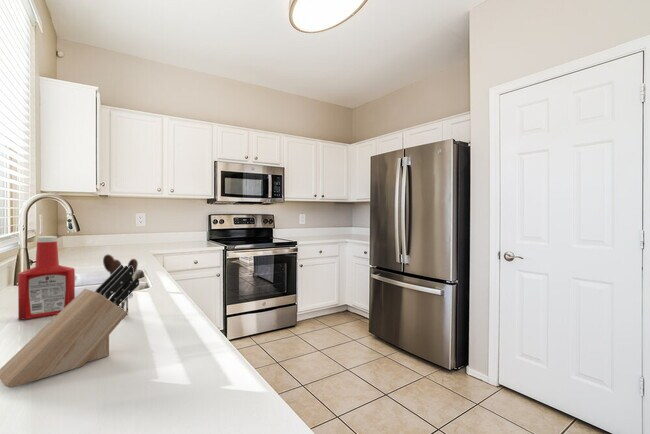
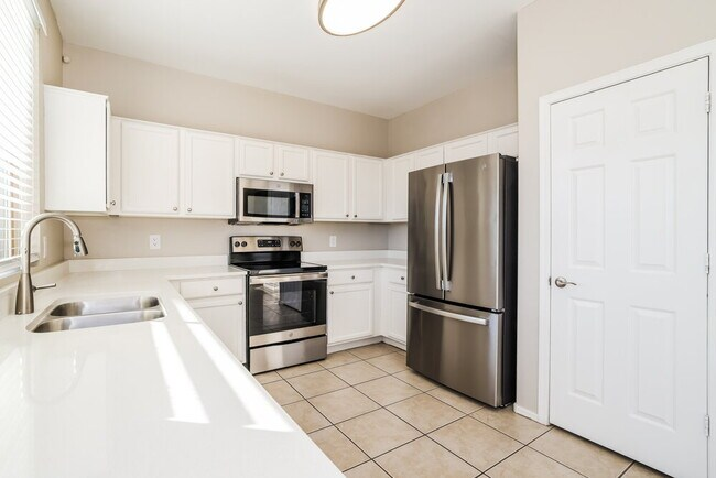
- utensil holder [102,253,139,318]
- knife block [0,264,140,389]
- soap bottle [17,235,76,320]
